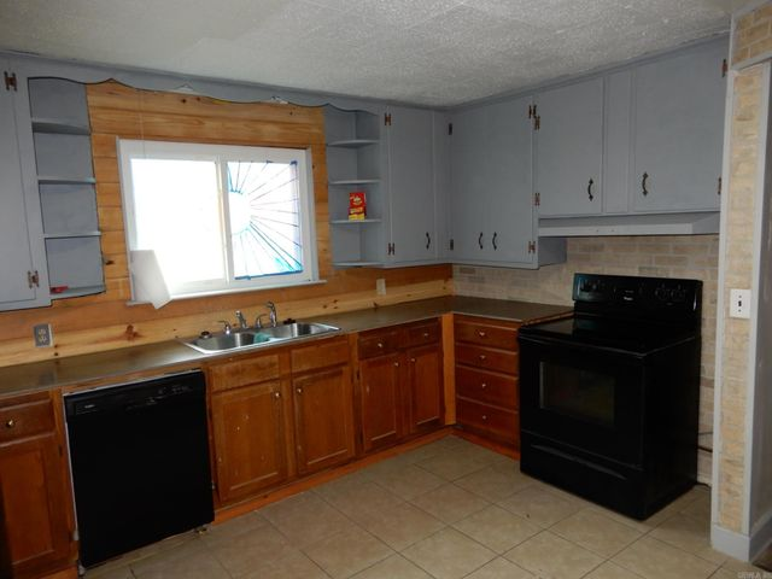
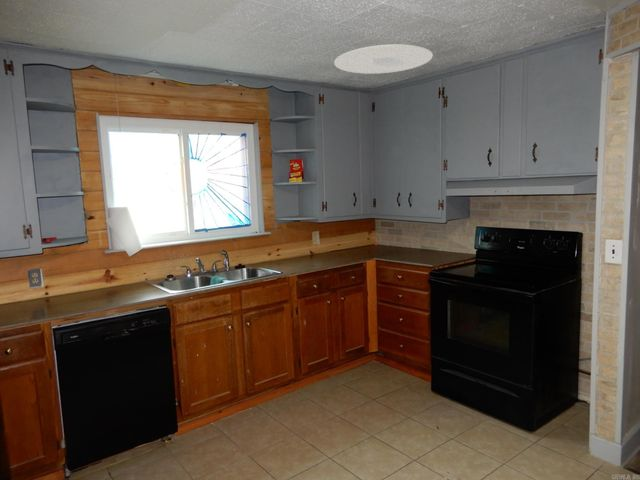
+ ceiling light [333,44,434,75]
